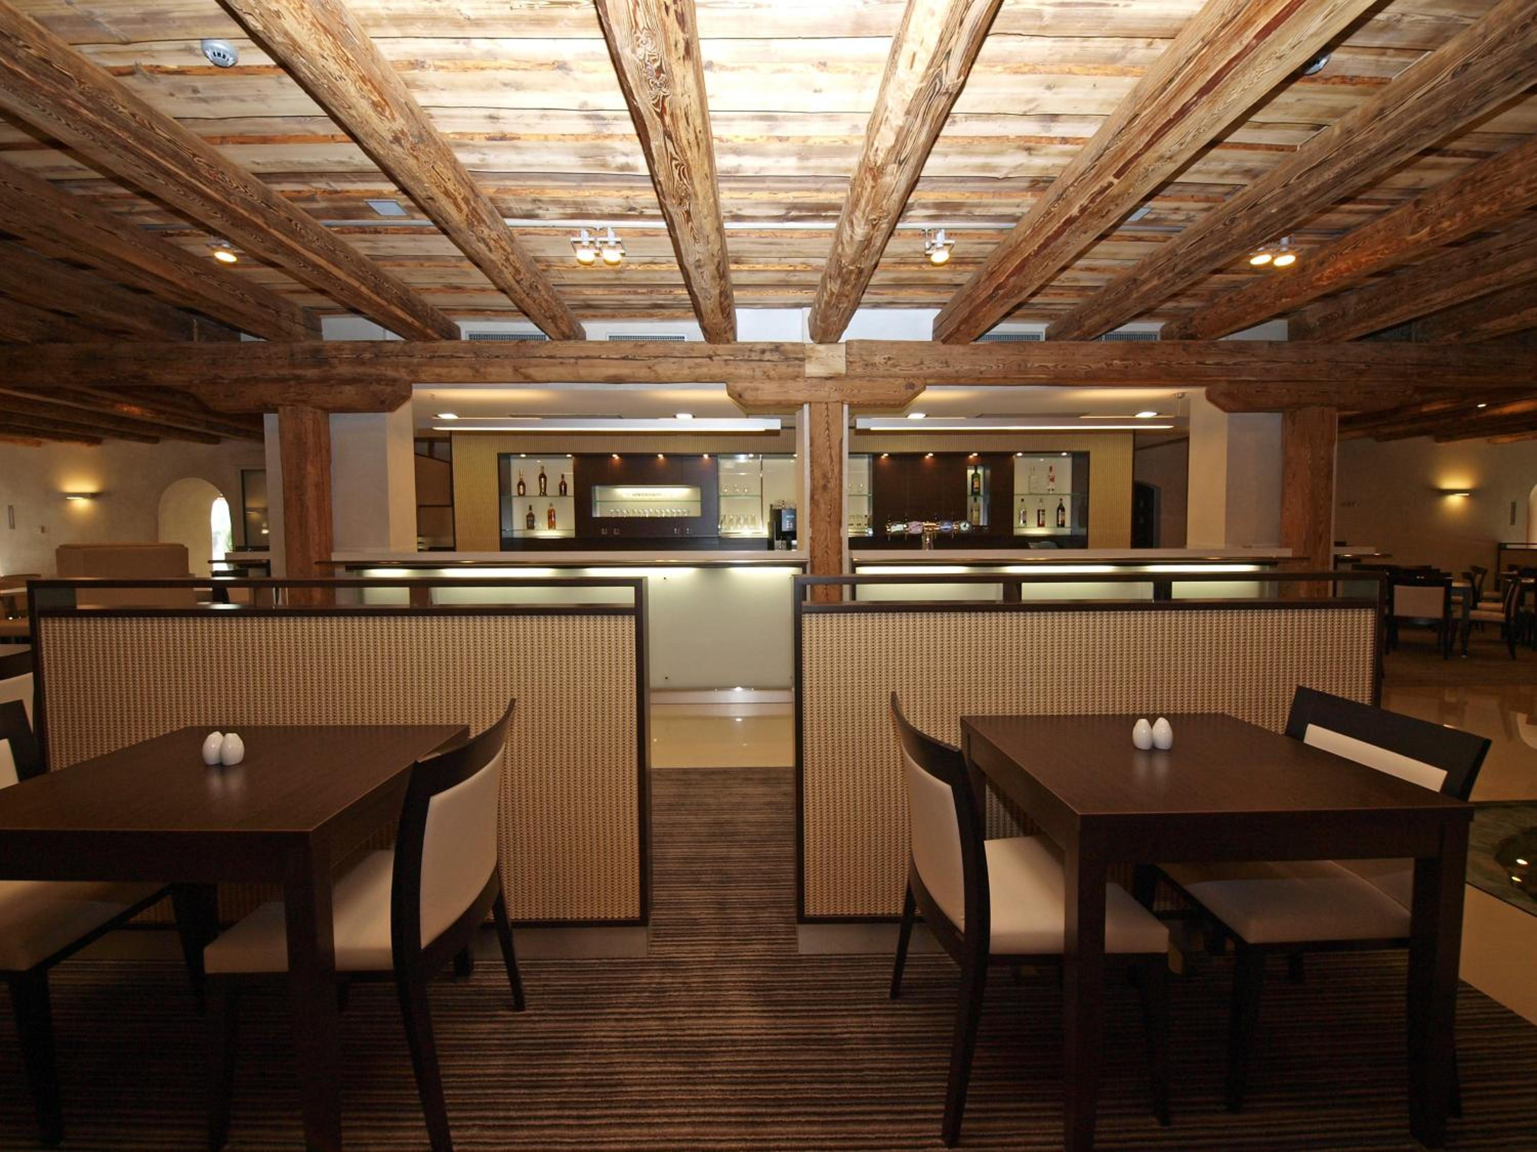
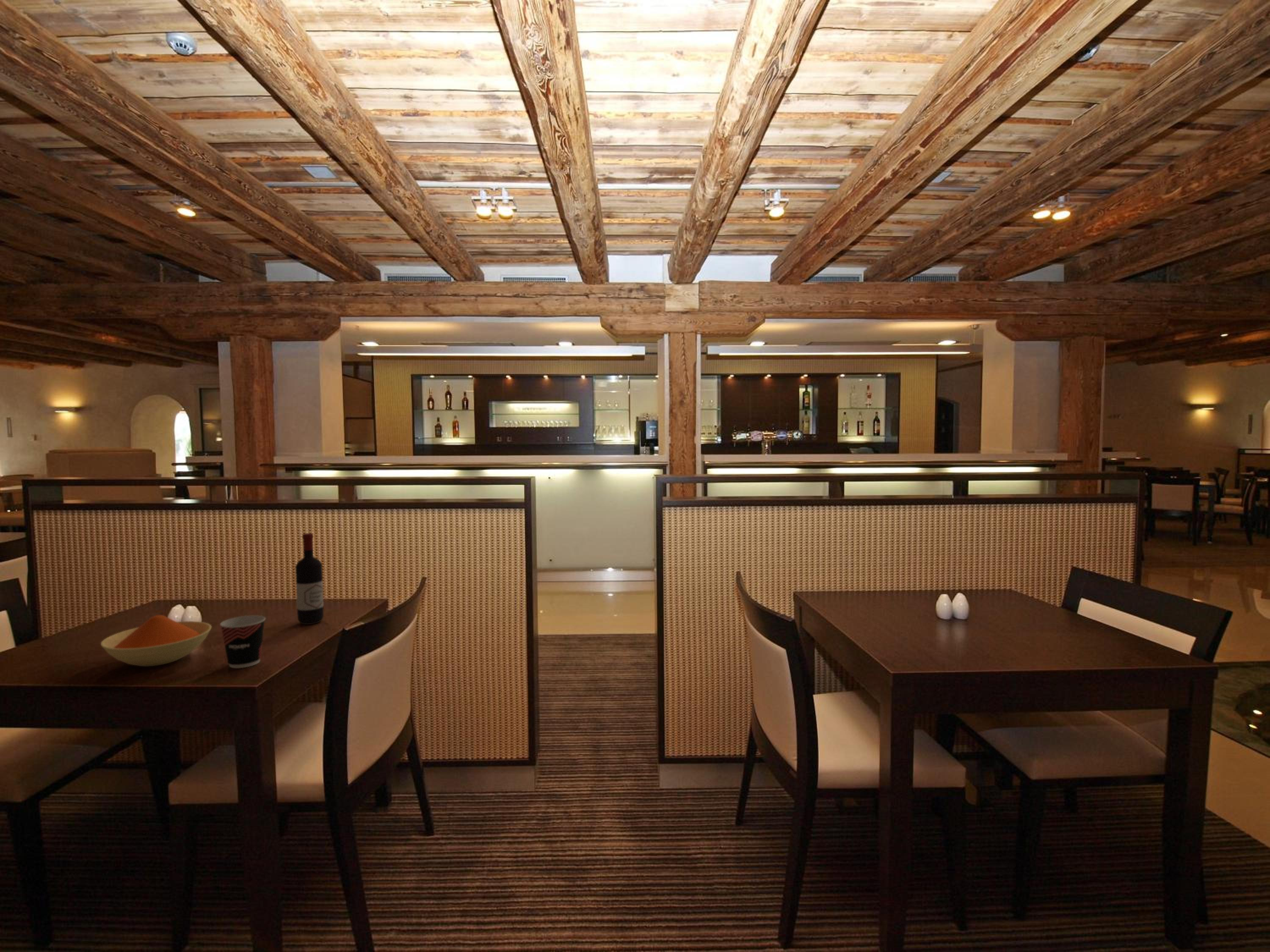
+ cup [219,615,266,669]
+ bowl [100,615,212,667]
+ wine bottle [295,533,324,625]
